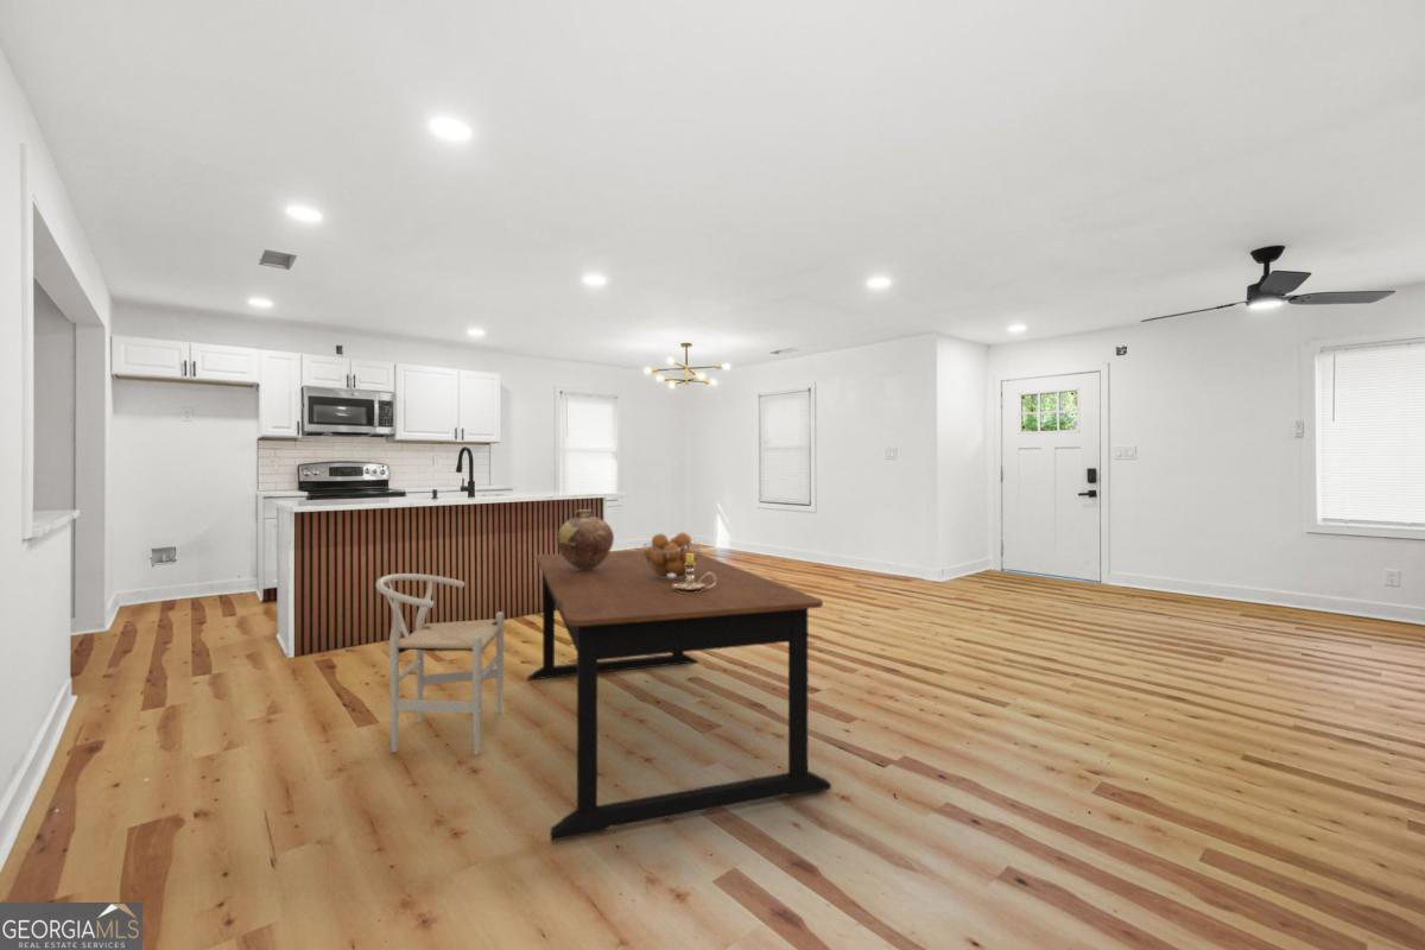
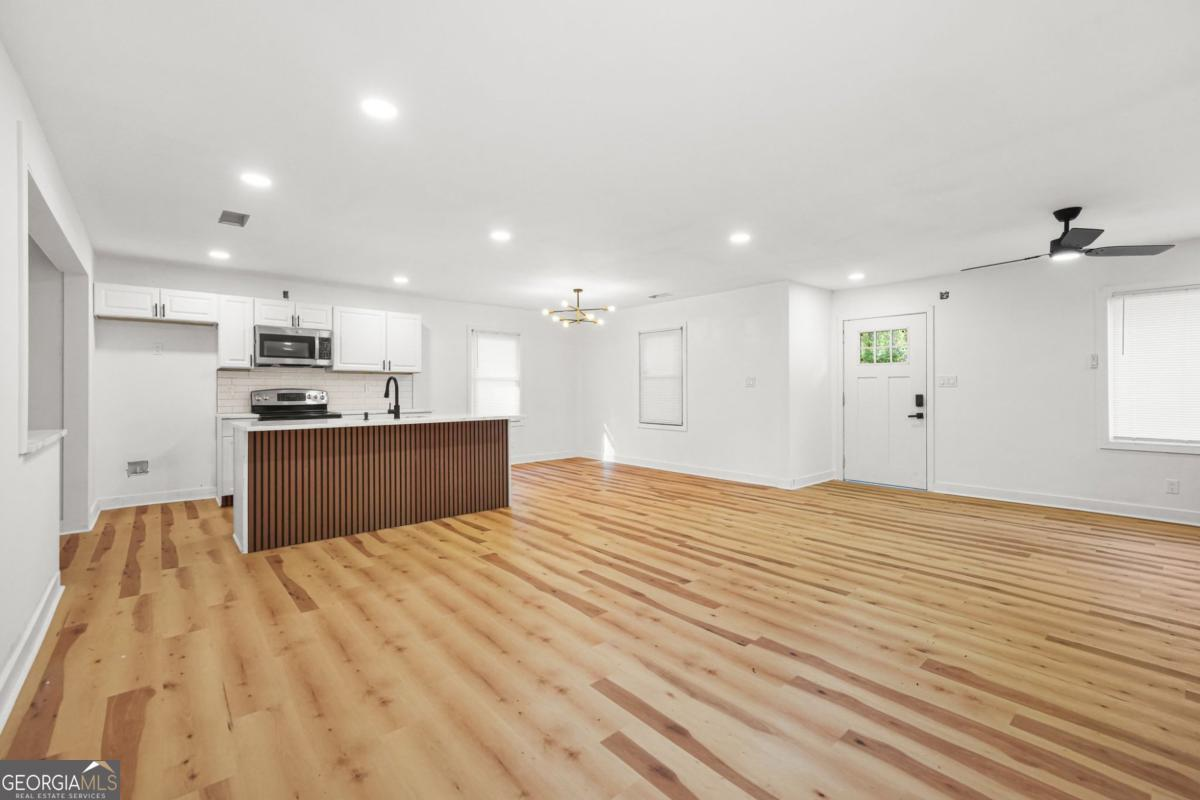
- vase [556,508,615,570]
- dining table [526,550,832,842]
- chair [375,572,505,756]
- fruit basket [641,531,703,580]
- candlestick [672,553,716,593]
